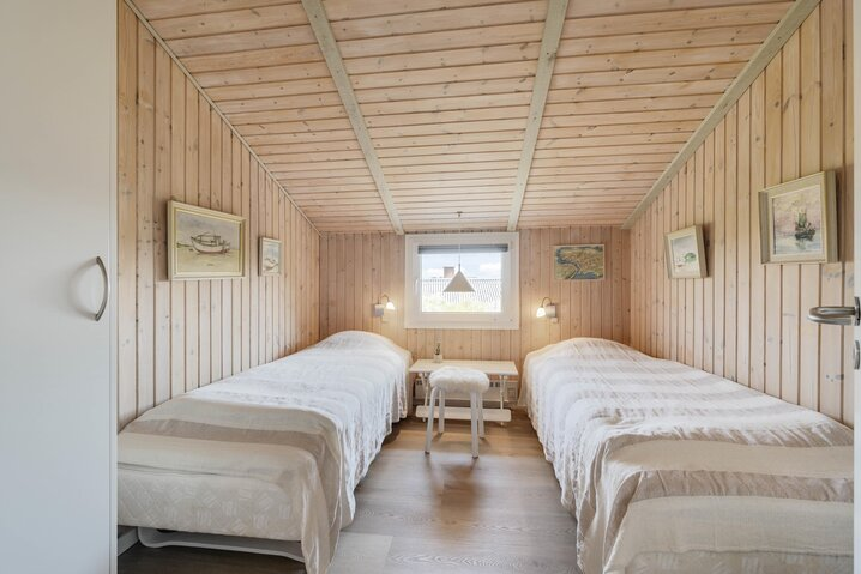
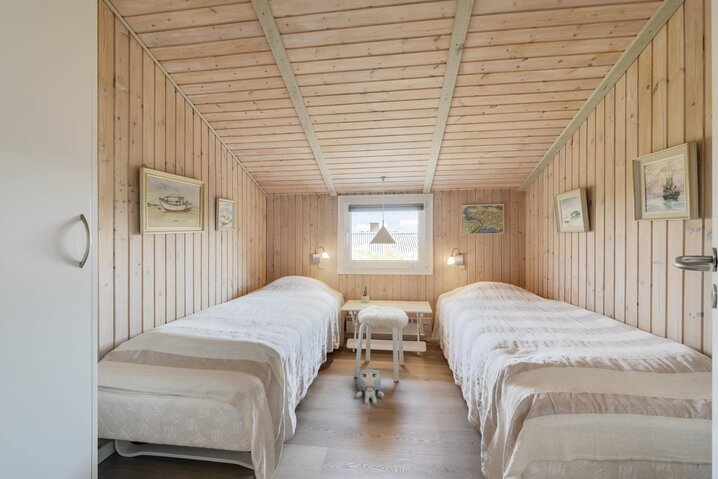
+ plush toy [355,368,385,405]
